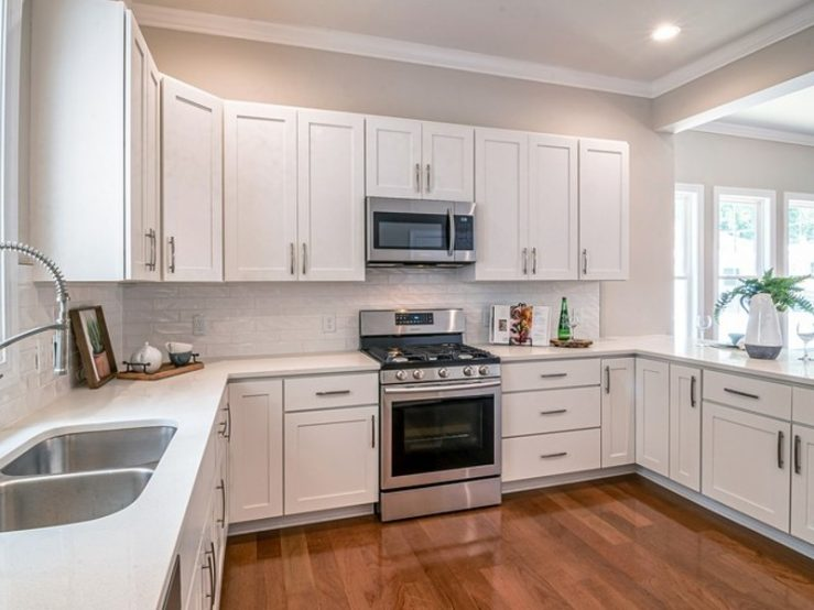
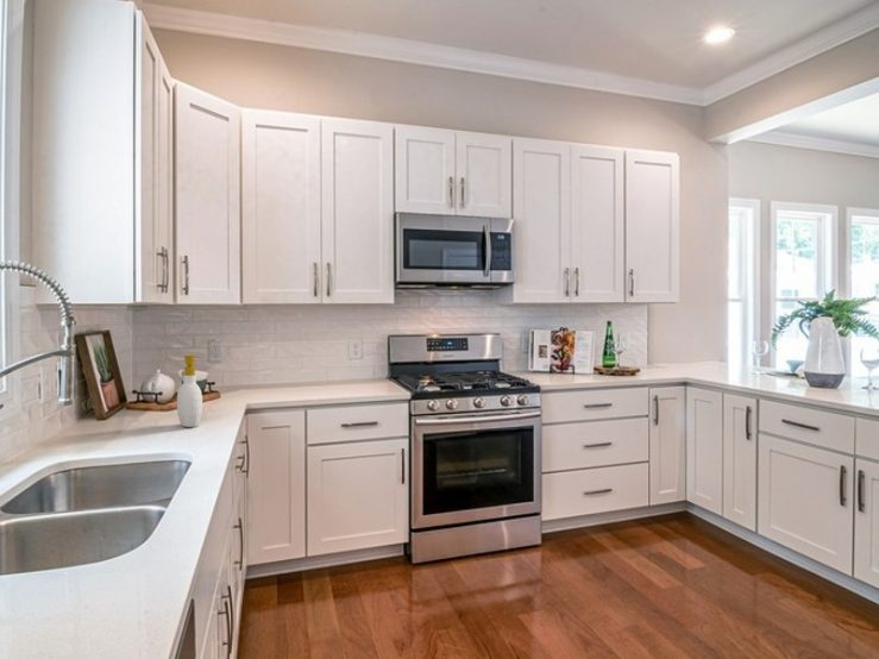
+ soap bottle [176,353,206,428]
